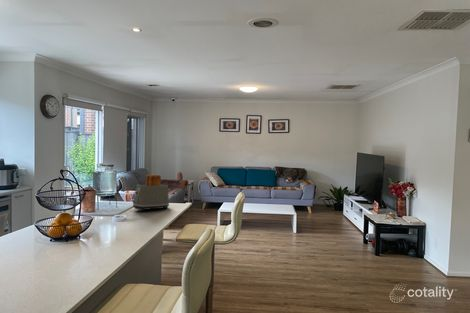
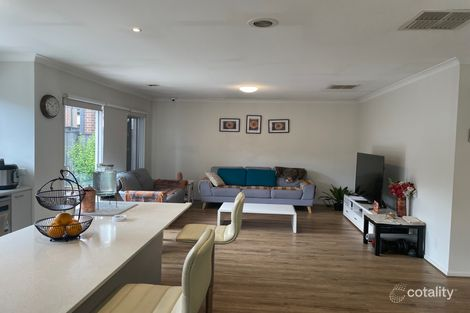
- toaster [132,173,170,213]
